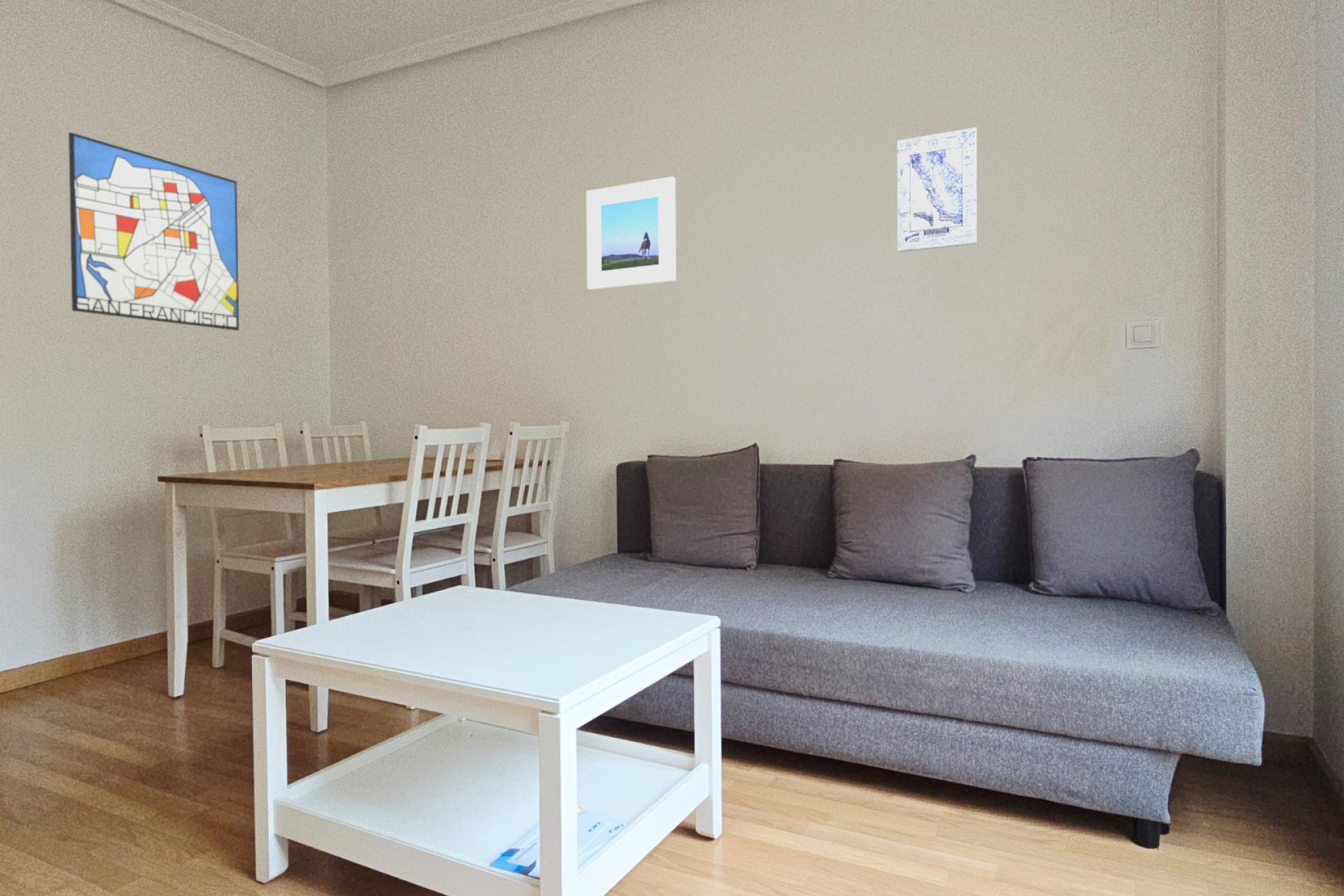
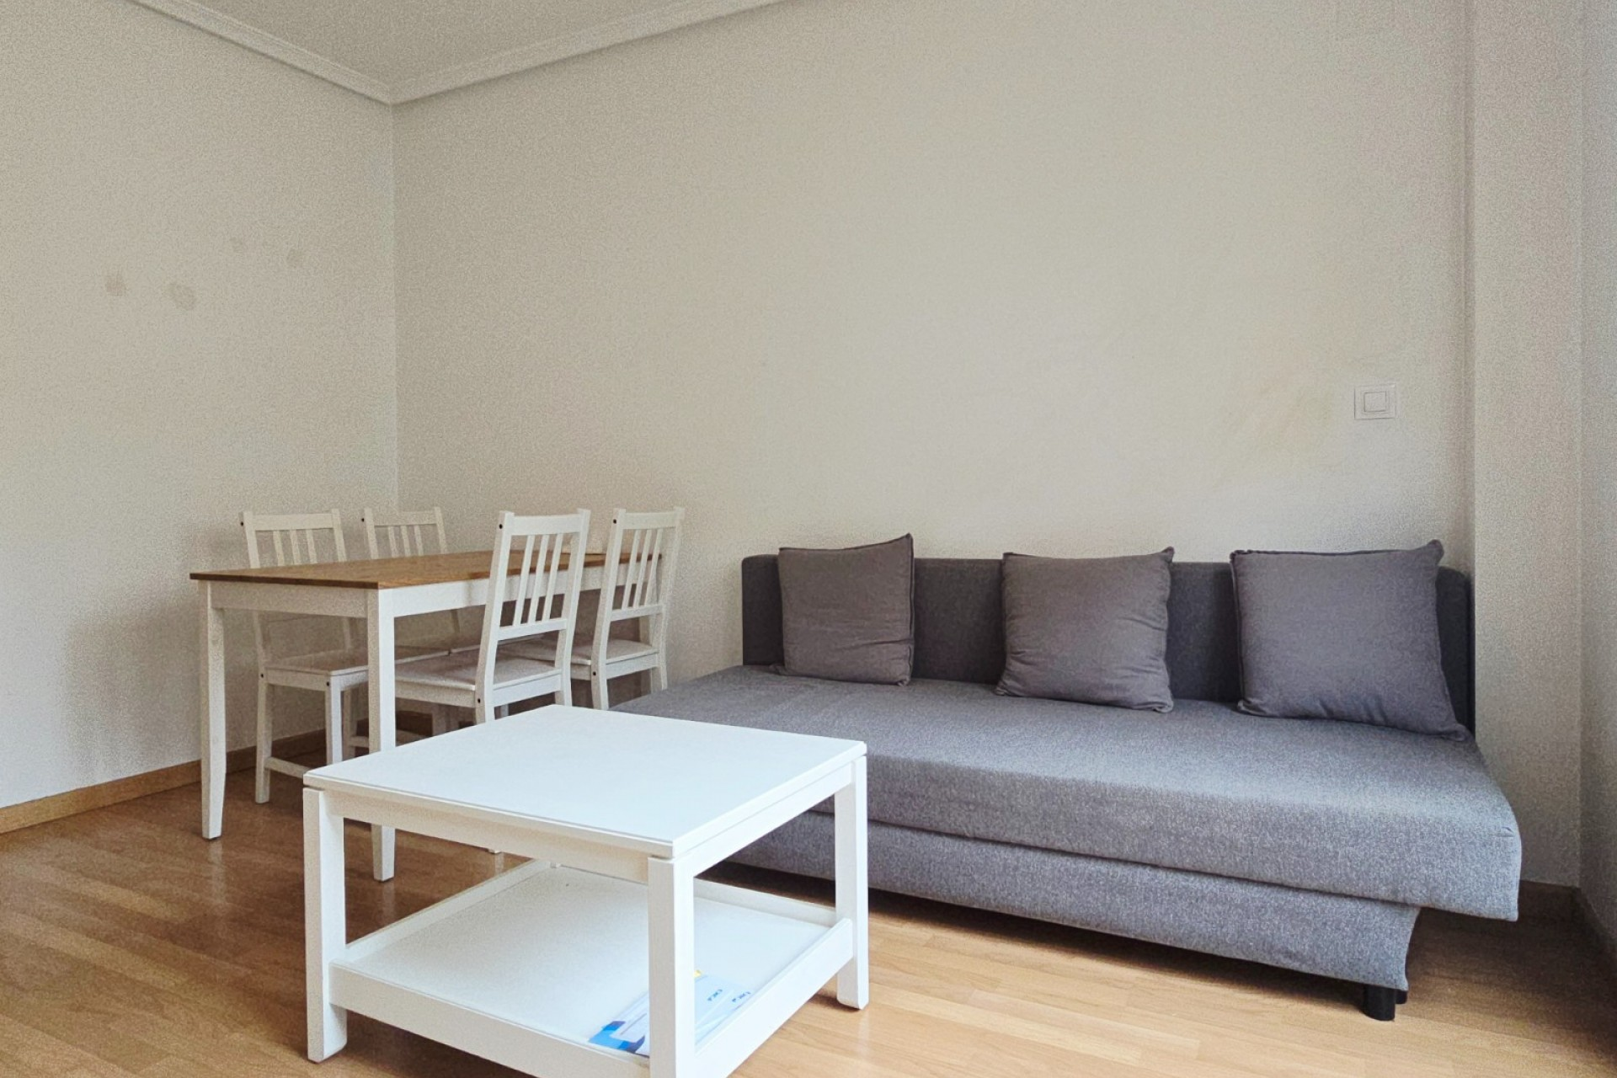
- wall art [897,127,978,253]
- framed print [586,176,677,290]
- wall art [68,132,240,331]
